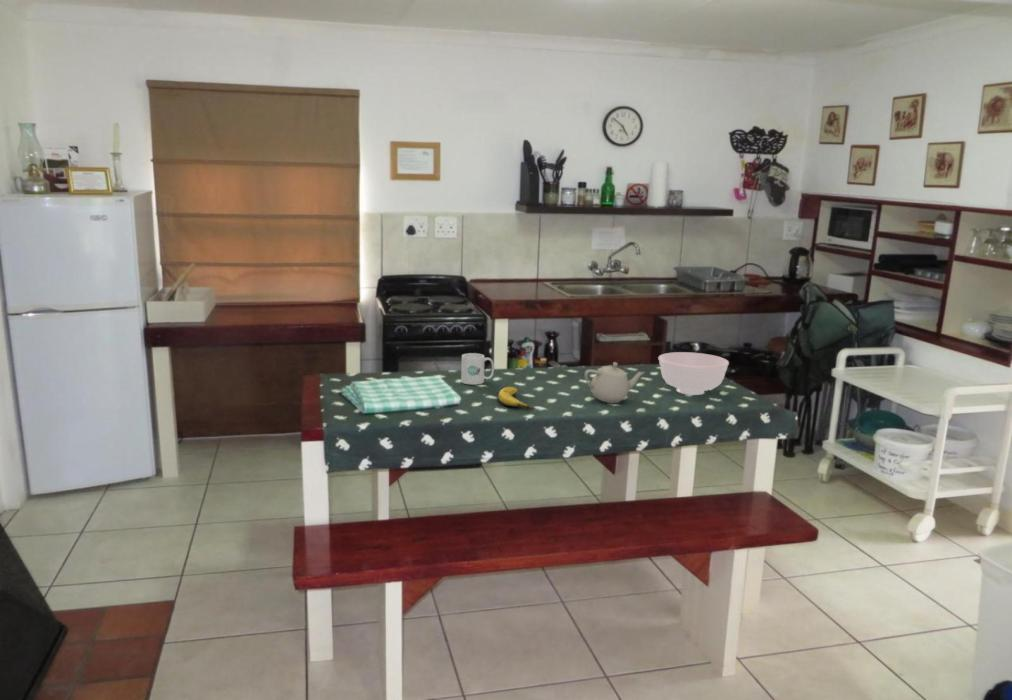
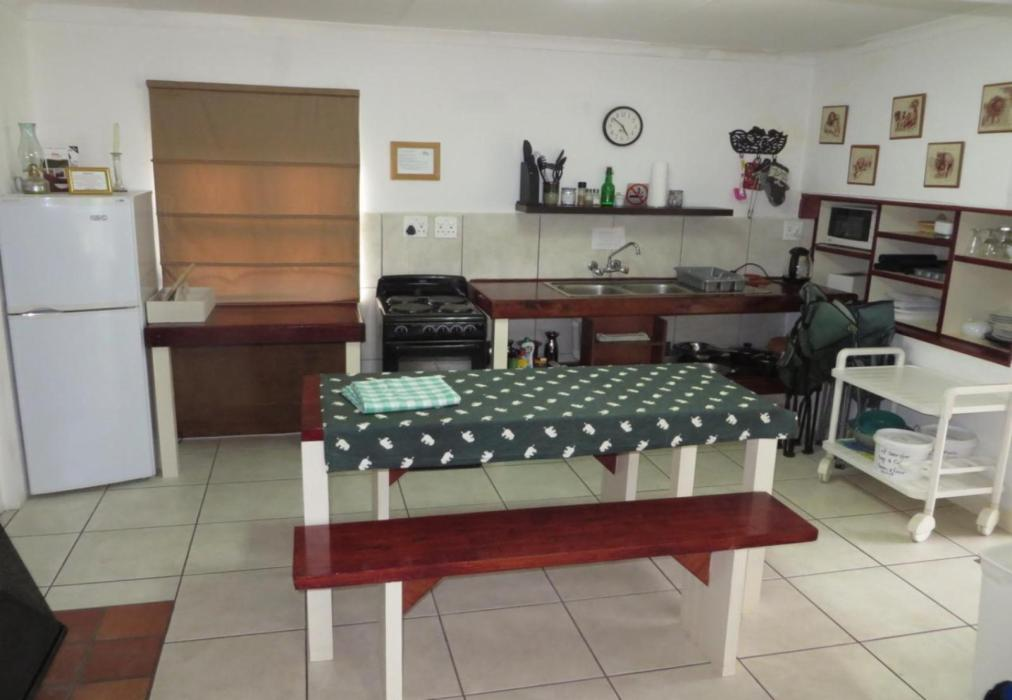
- teapot [584,361,646,404]
- banana [497,386,536,410]
- mug [460,352,495,386]
- bowl [657,351,730,396]
